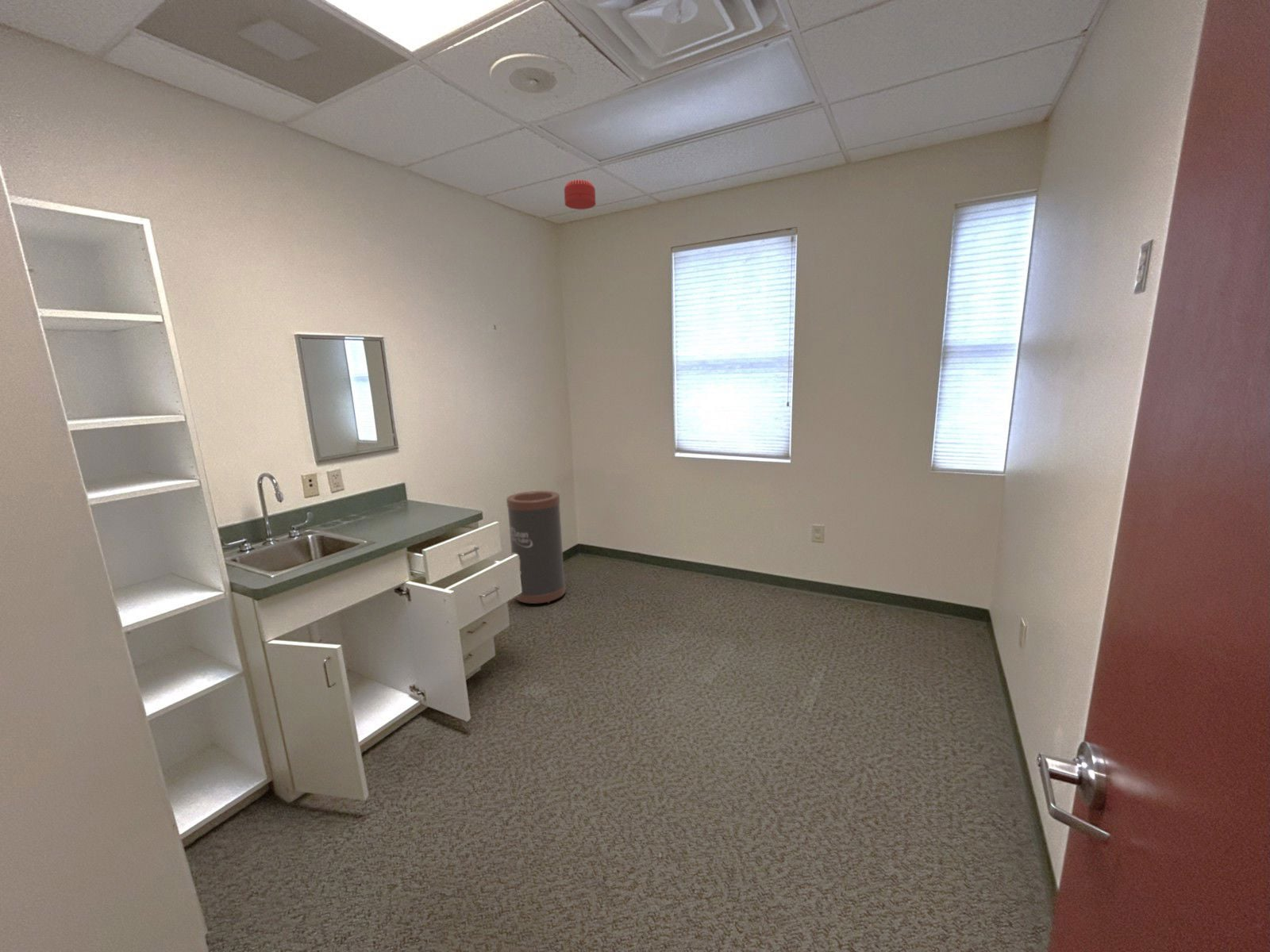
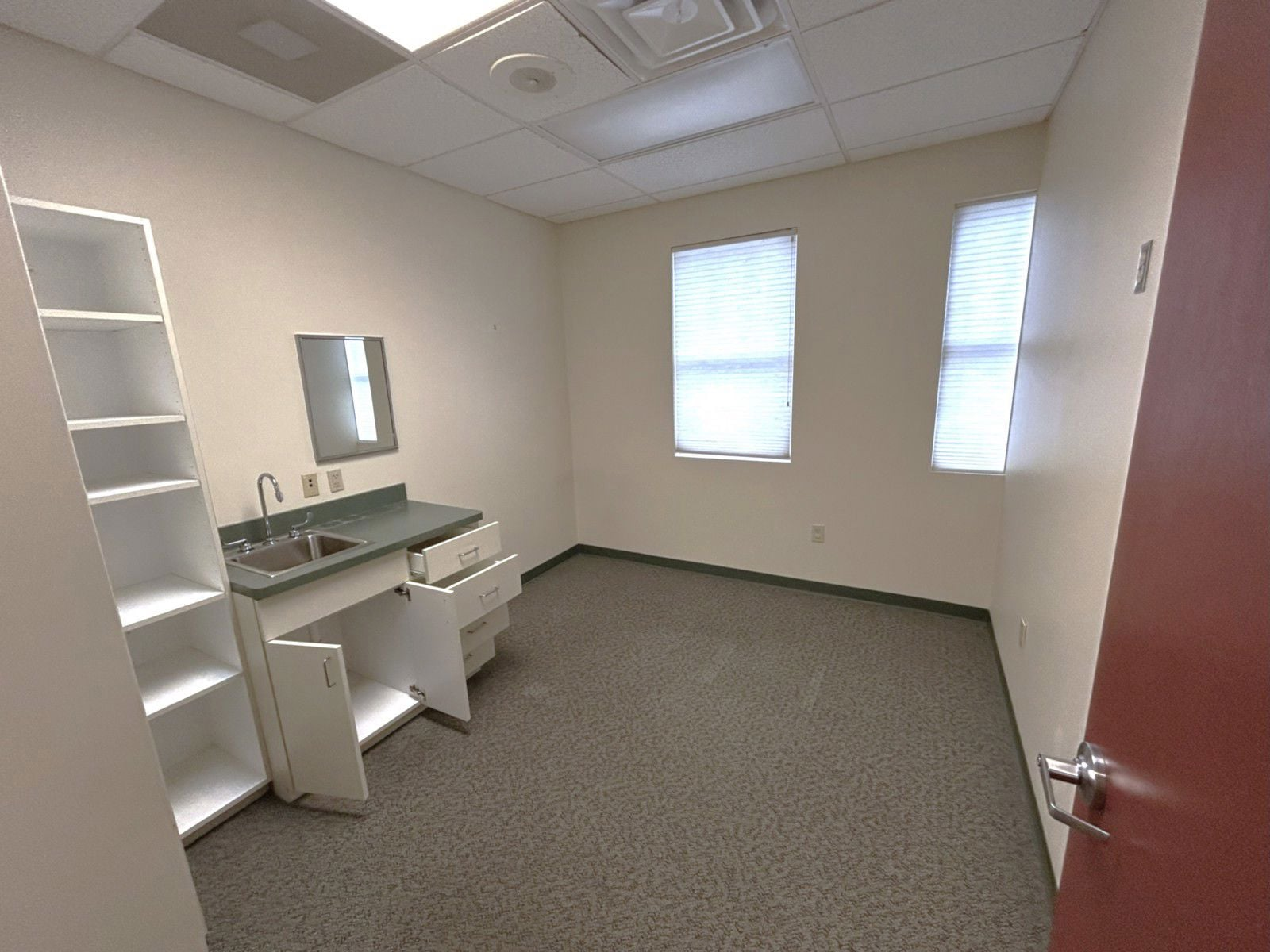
- smoke detector [564,179,596,210]
- trash can [506,490,566,605]
